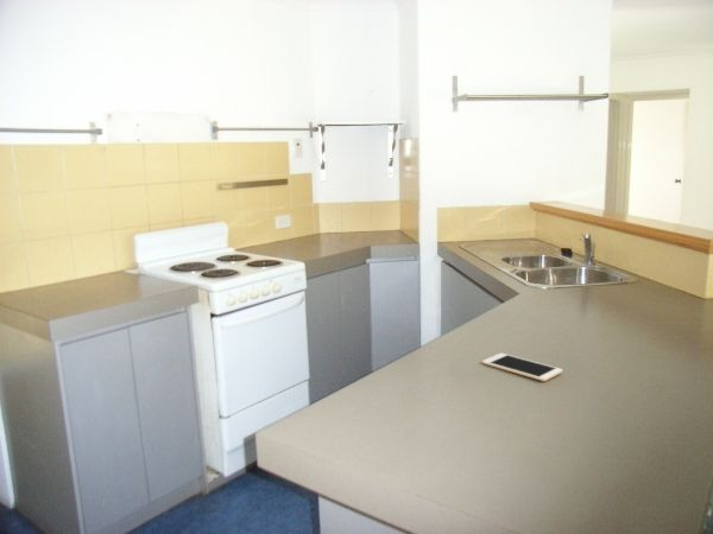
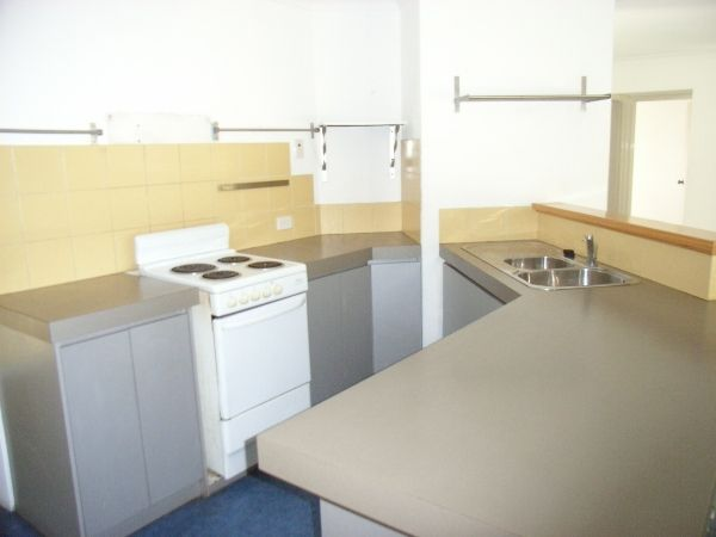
- cell phone [481,352,563,382]
